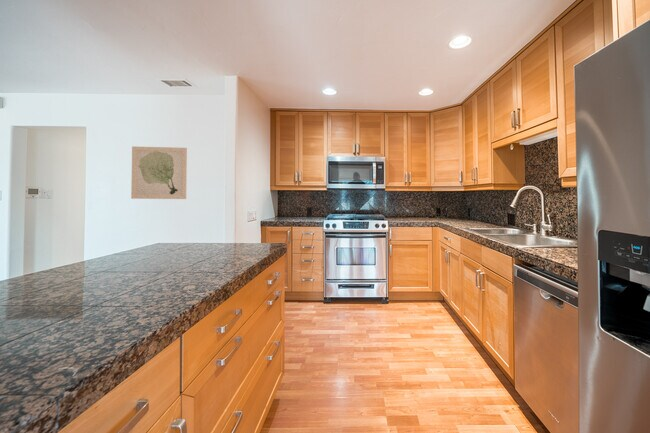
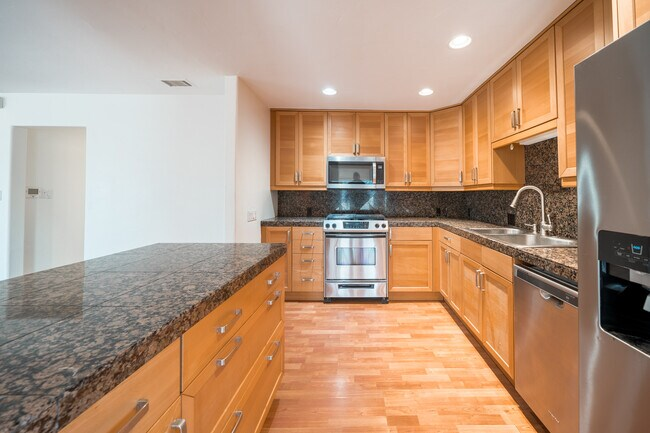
- wall art [130,145,188,200]
